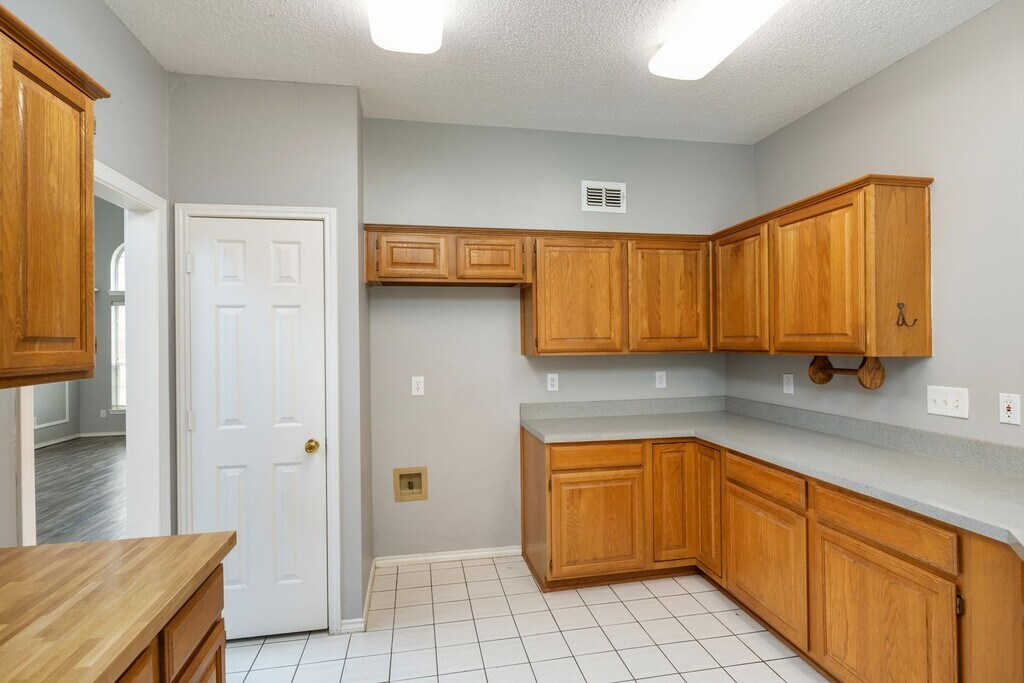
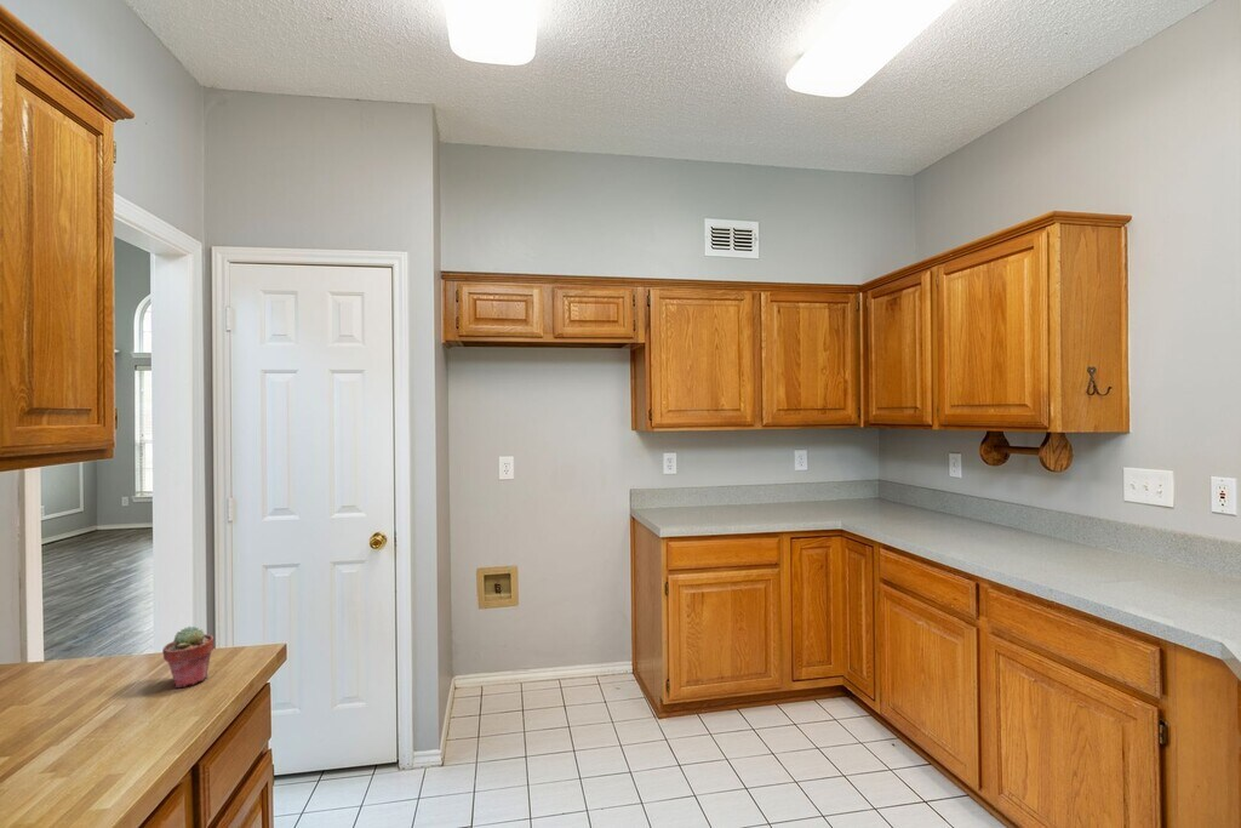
+ potted succulent [161,626,216,689]
